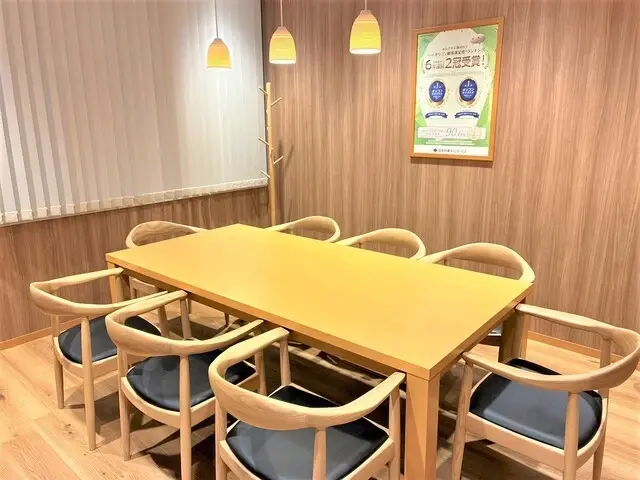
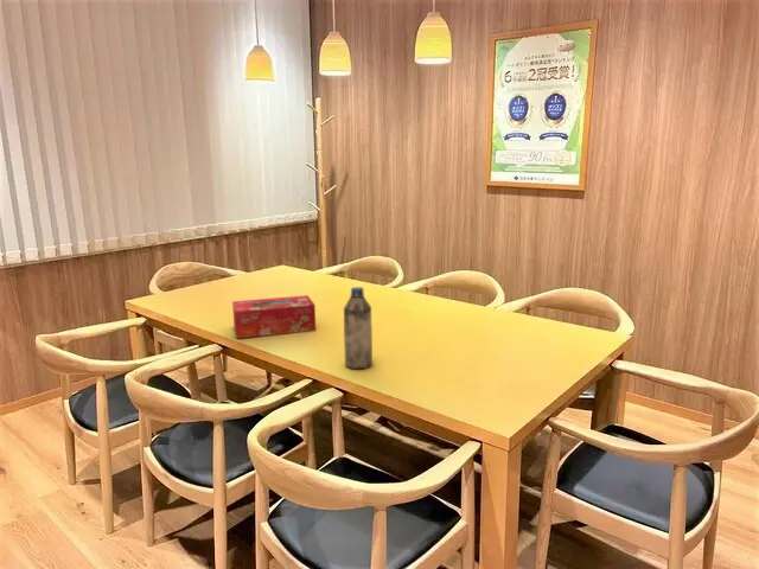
+ tissue box [231,294,317,339]
+ water bottle [343,286,374,370]
